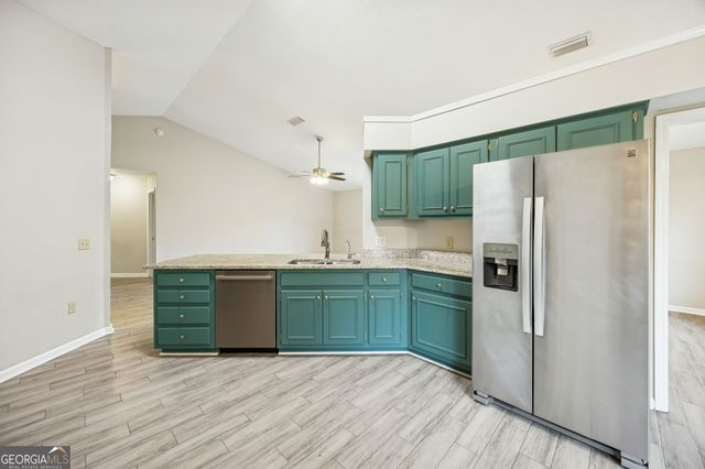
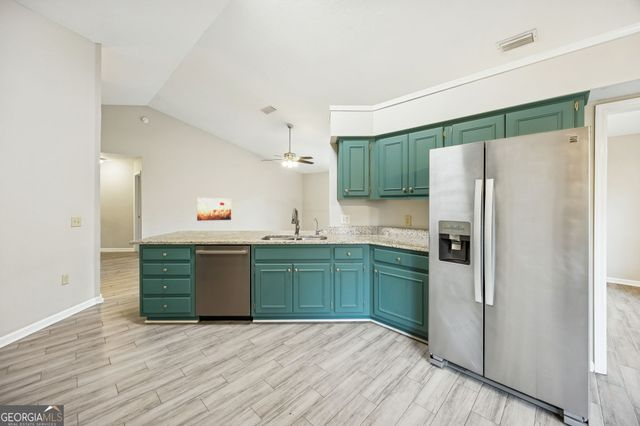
+ wall art [196,197,232,222]
